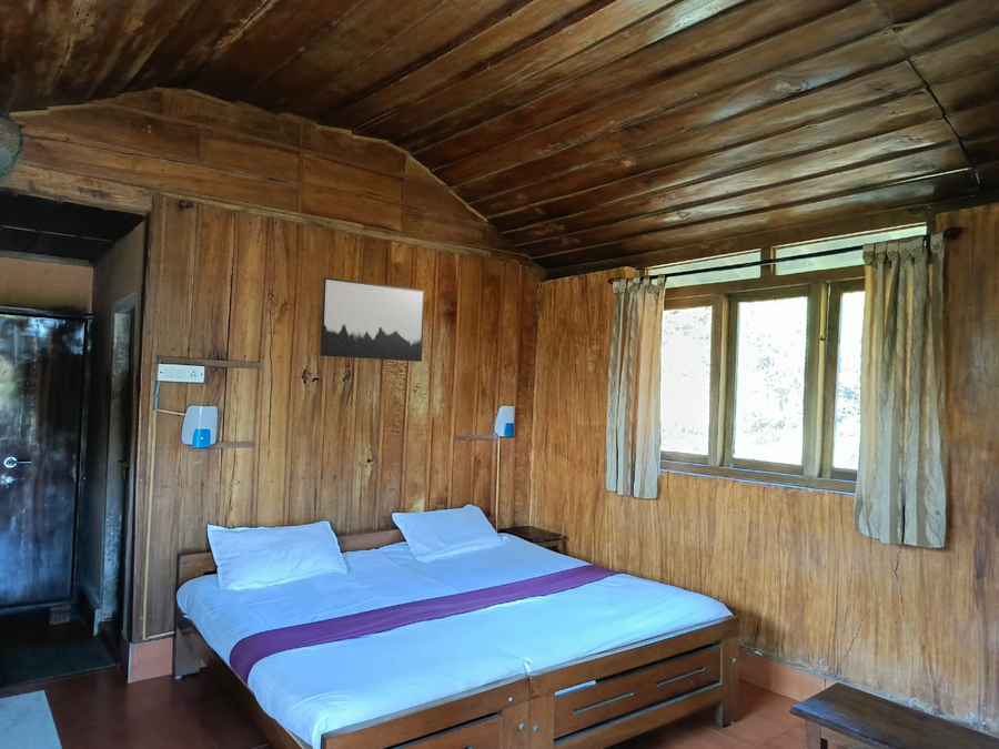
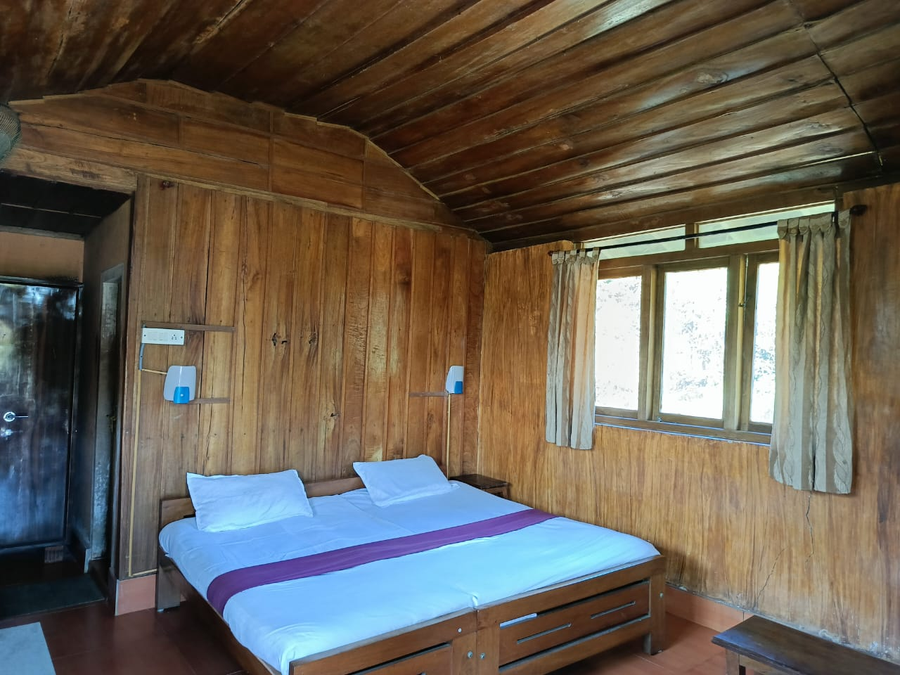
- wall art [319,276,425,363]
